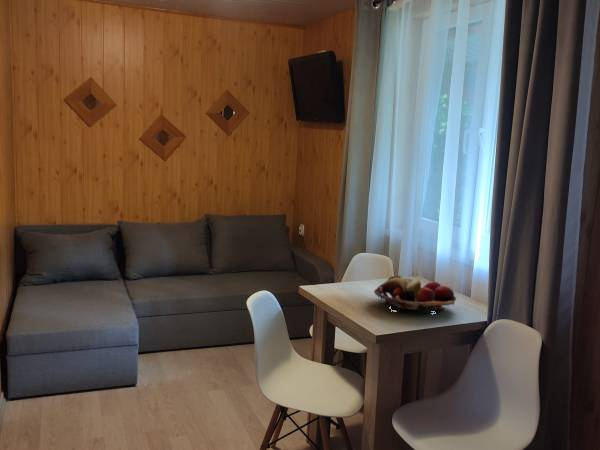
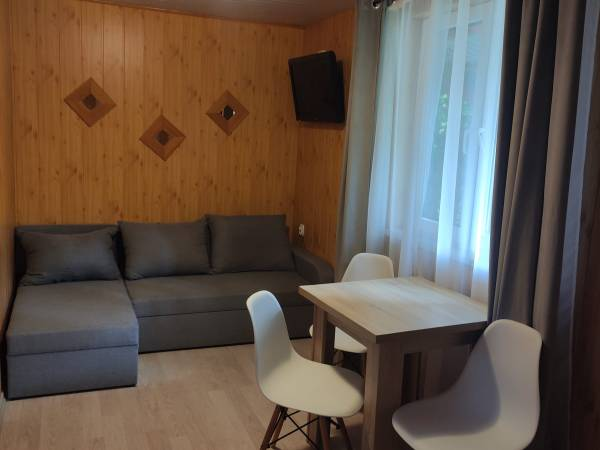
- fruit basket [373,274,457,316]
